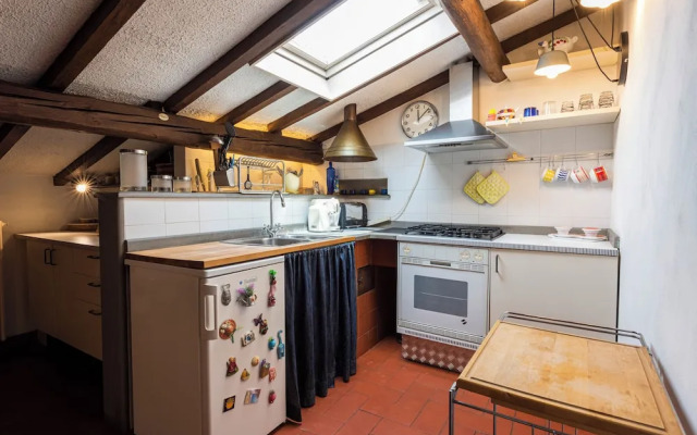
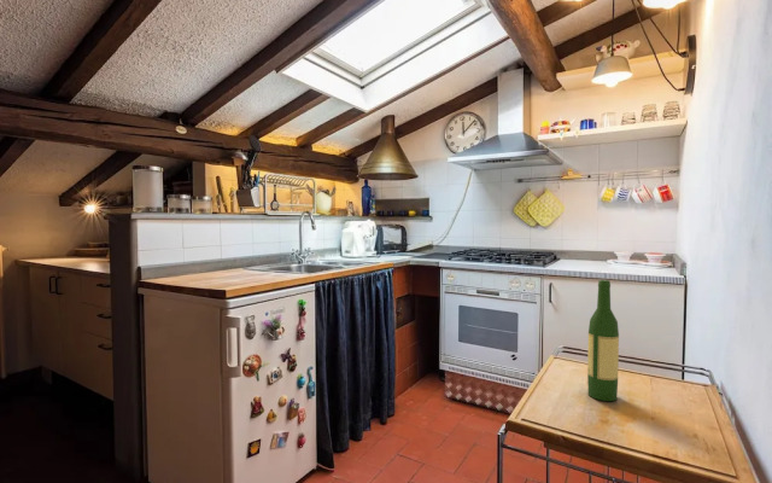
+ wine bottle [586,279,620,402]
